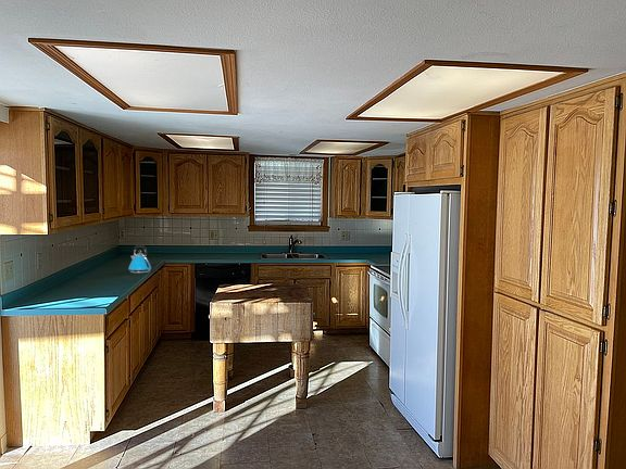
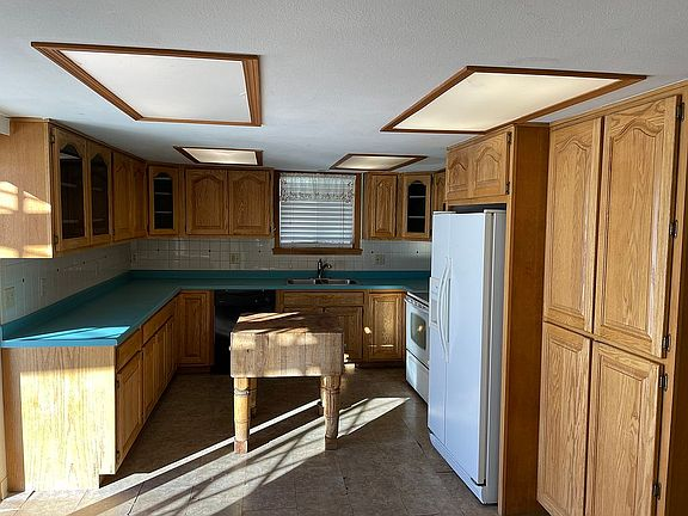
- kettle [128,243,152,274]
